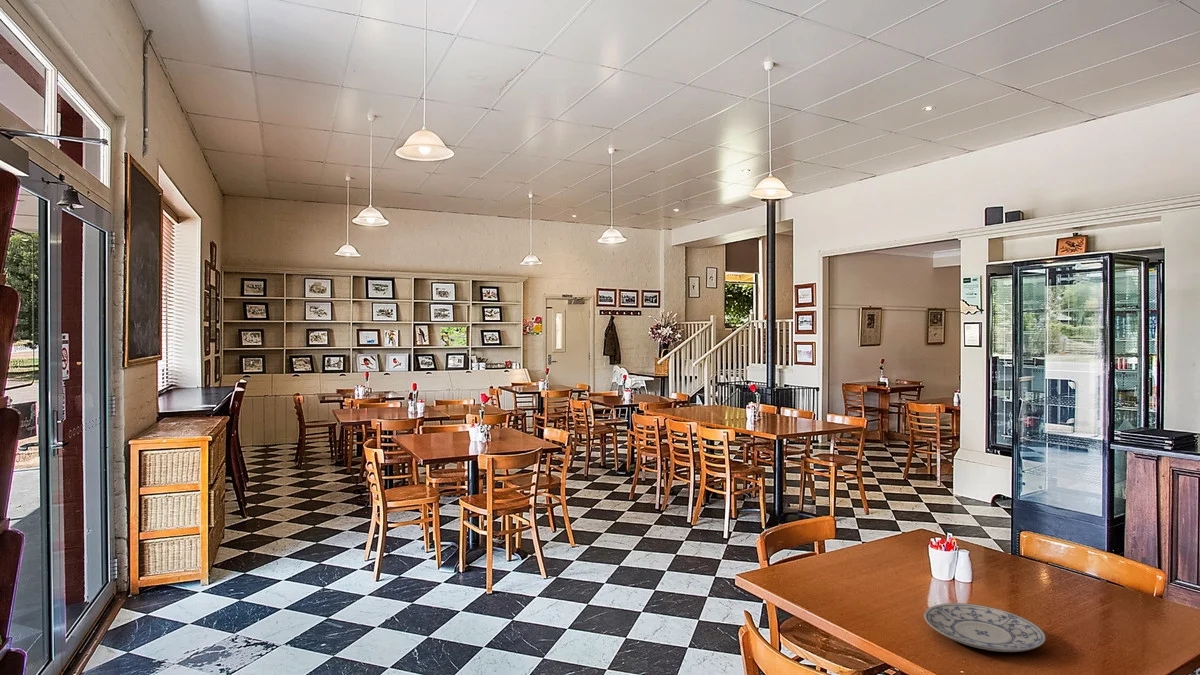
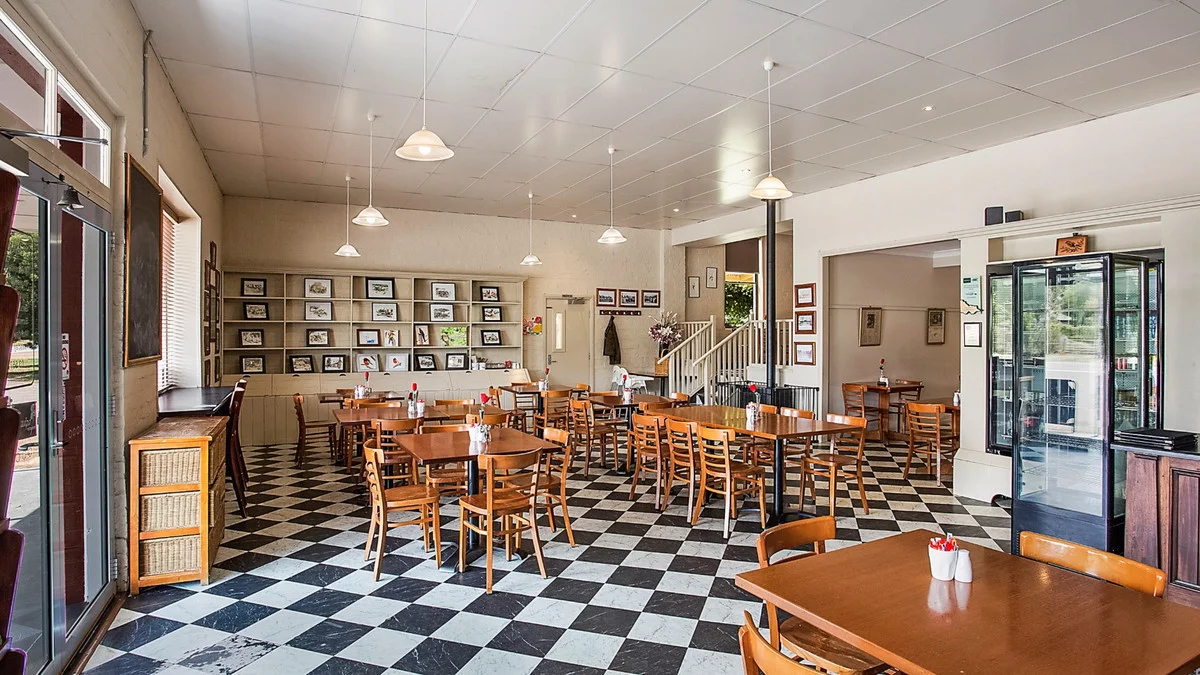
- plate [923,602,1047,653]
